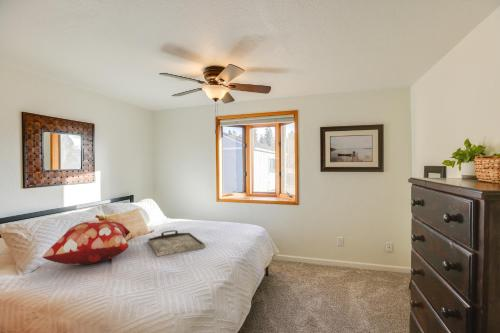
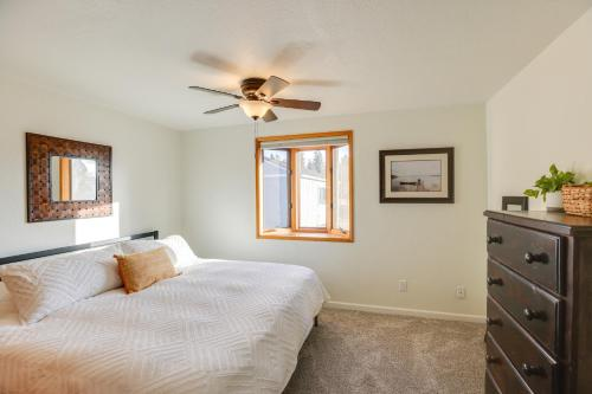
- serving tray [147,229,206,257]
- decorative pillow [42,220,131,266]
